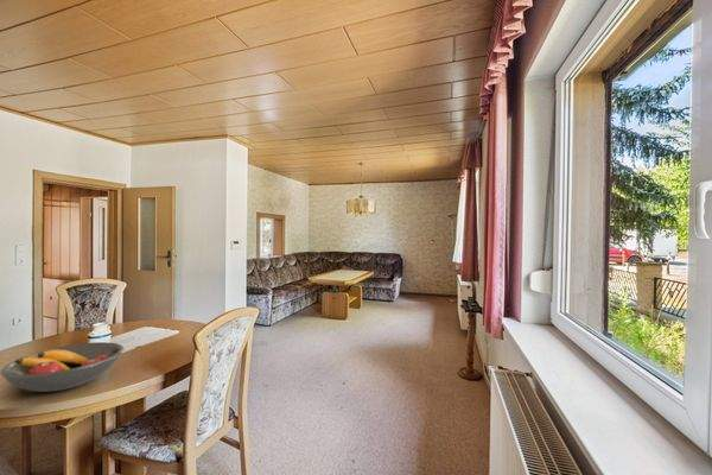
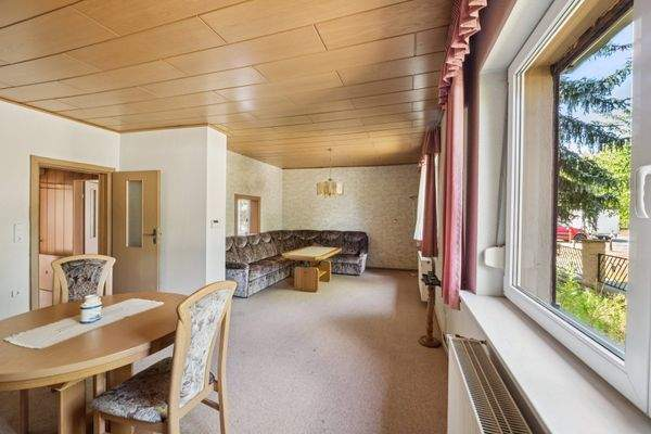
- fruit bowl [0,341,126,393]
